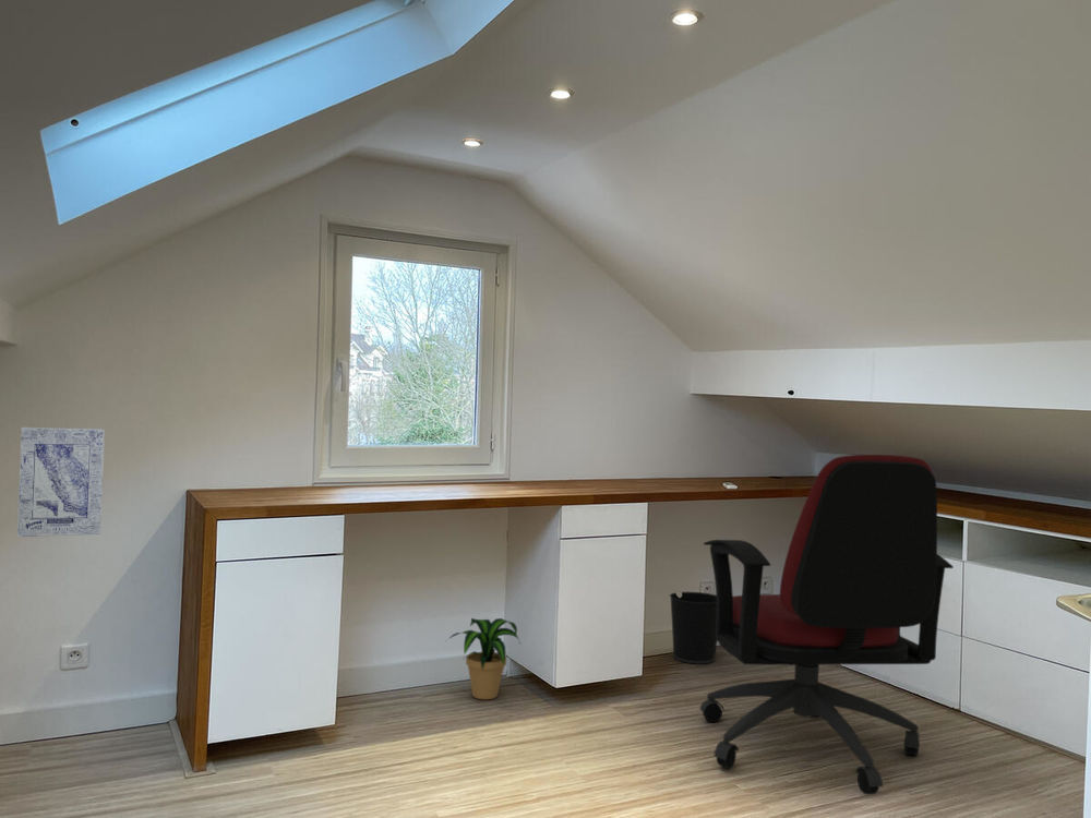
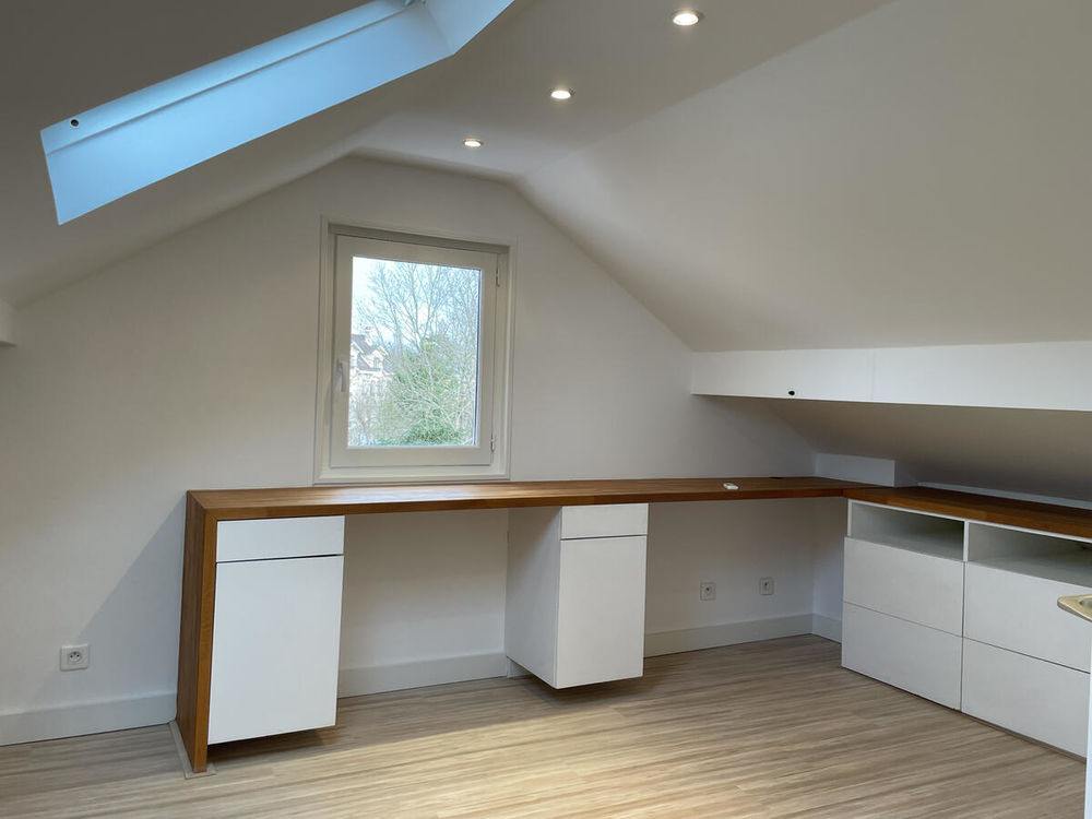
- wastebasket [669,591,718,664]
- potted plant [446,617,521,700]
- office chair [699,454,955,795]
- wall art [16,426,106,538]
